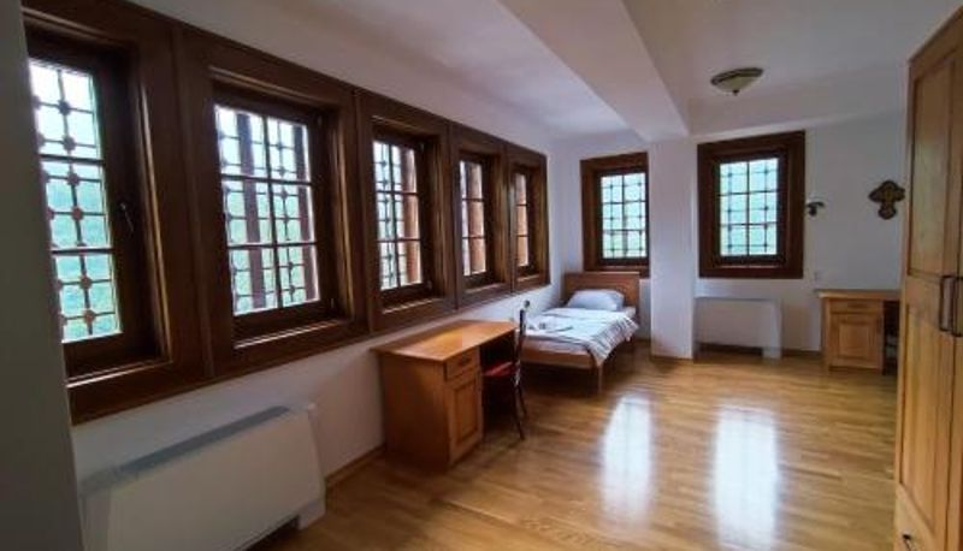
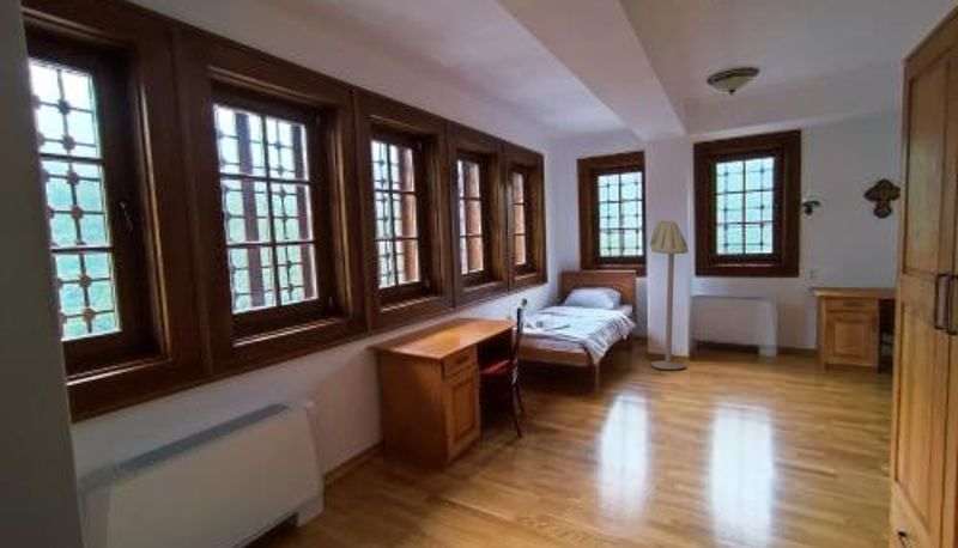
+ floor lamp [649,218,690,371]
